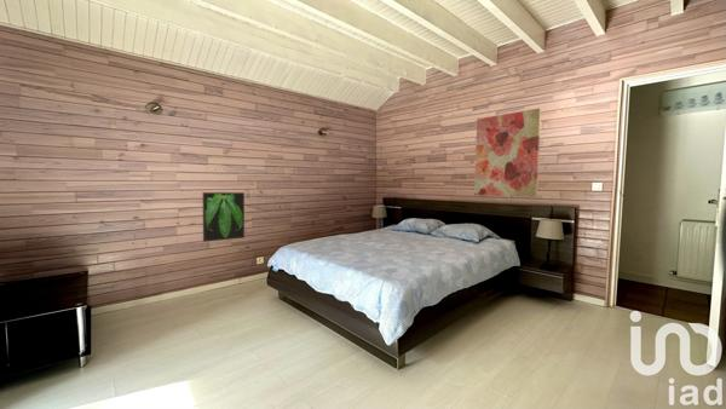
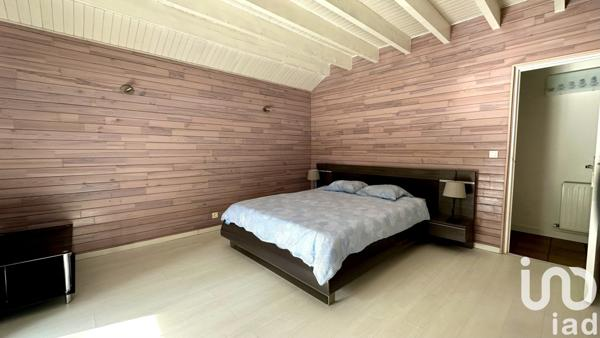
- wall art [473,108,542,198]
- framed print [202,191,246,243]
